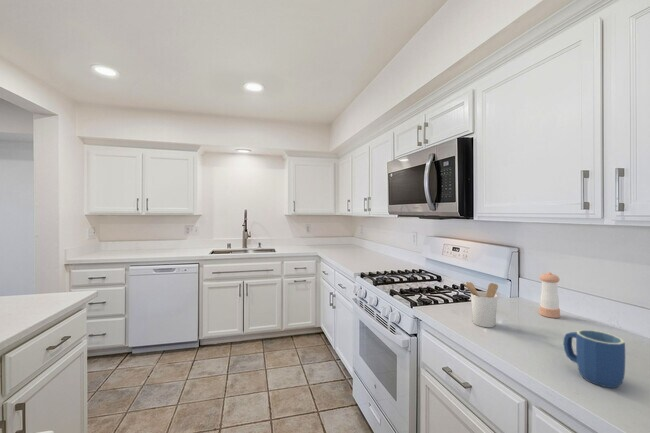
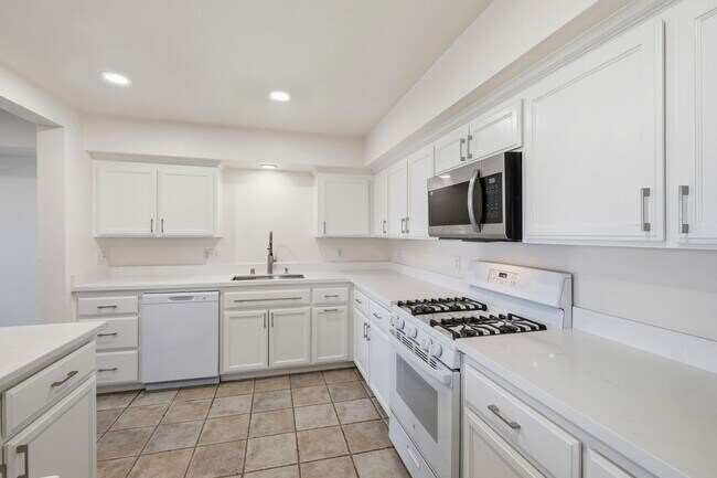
- pepper shaker [538,271,561,319]
- mug [562,329,626,389]
- utensil holder [462,281,499,328]
